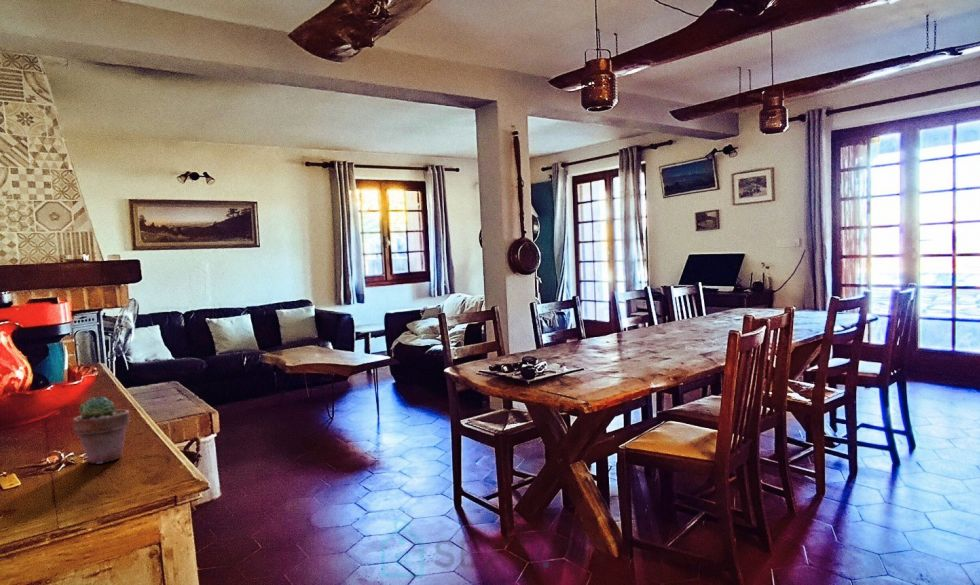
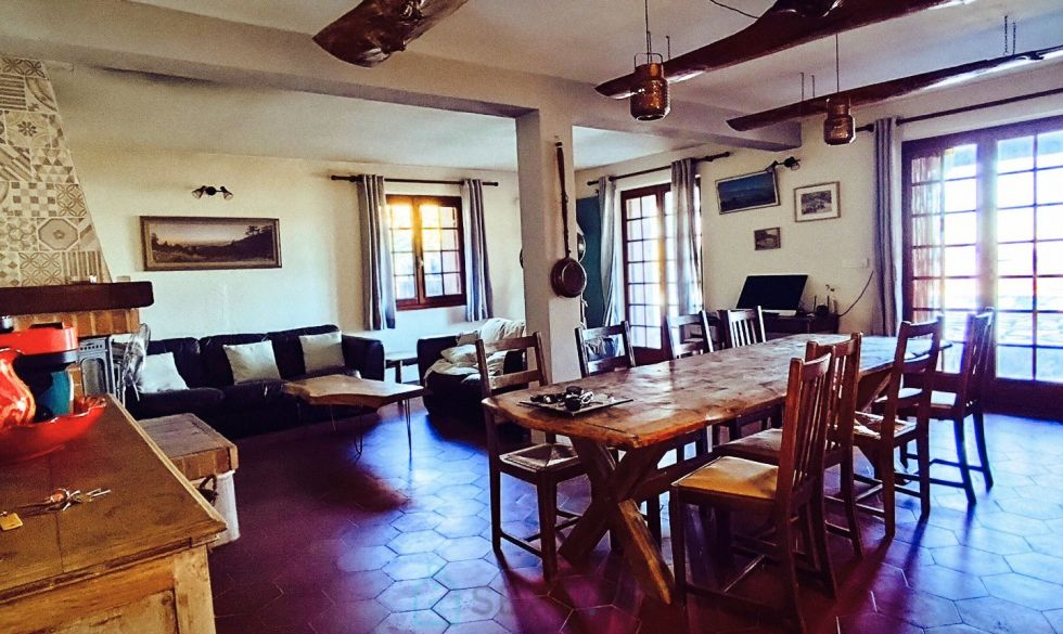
- potted succulent [72,395,131,465]
